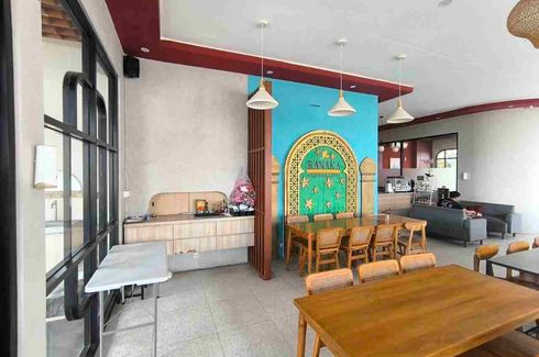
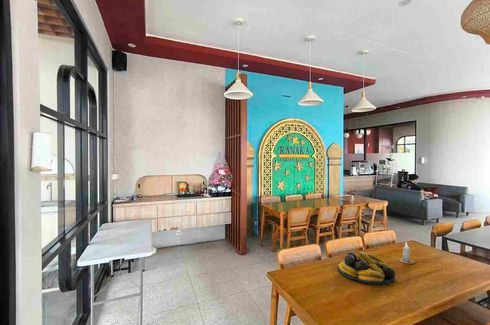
+ fruit bowl [337,251,397,285]
+ candle [397,241,416,265]
